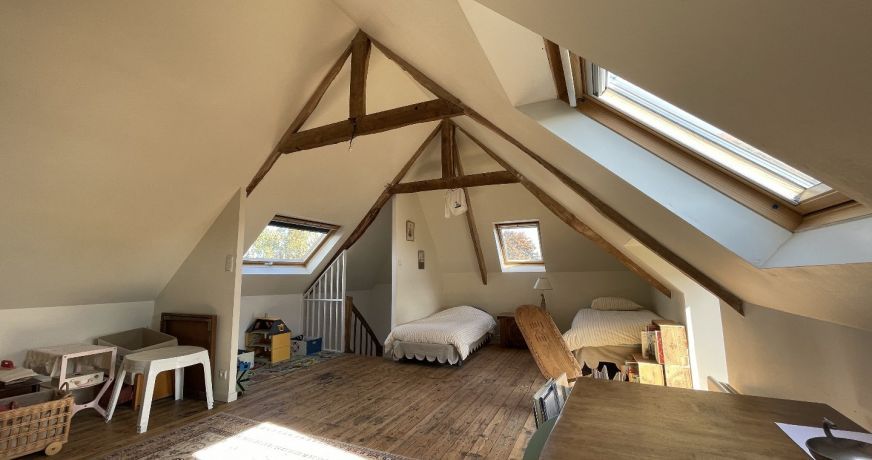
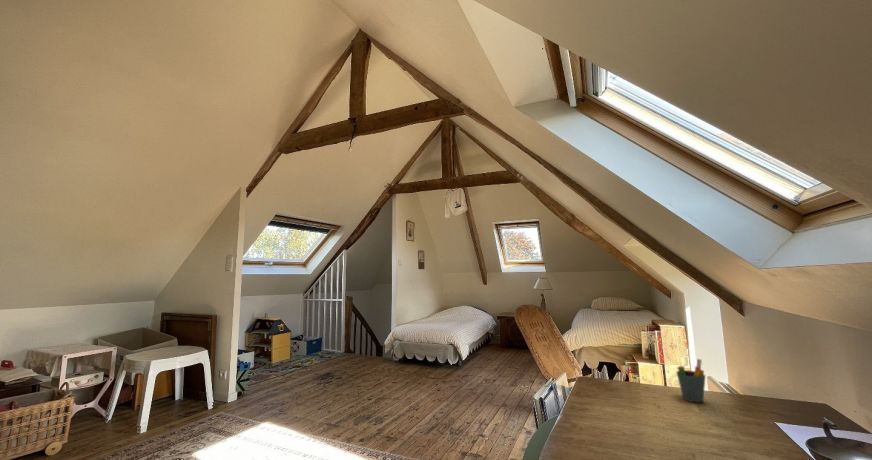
+ pen holder [675,358,706,403]
